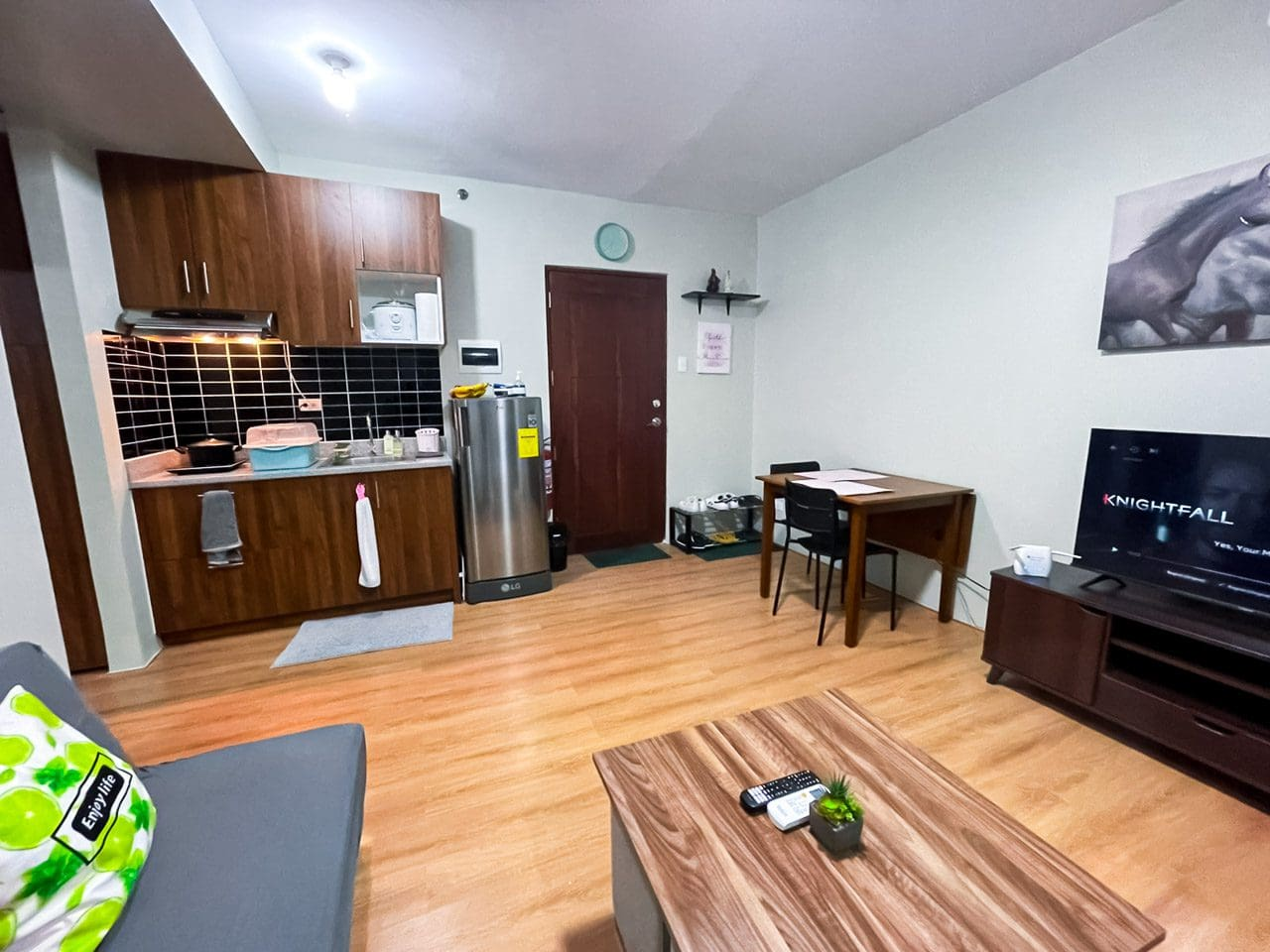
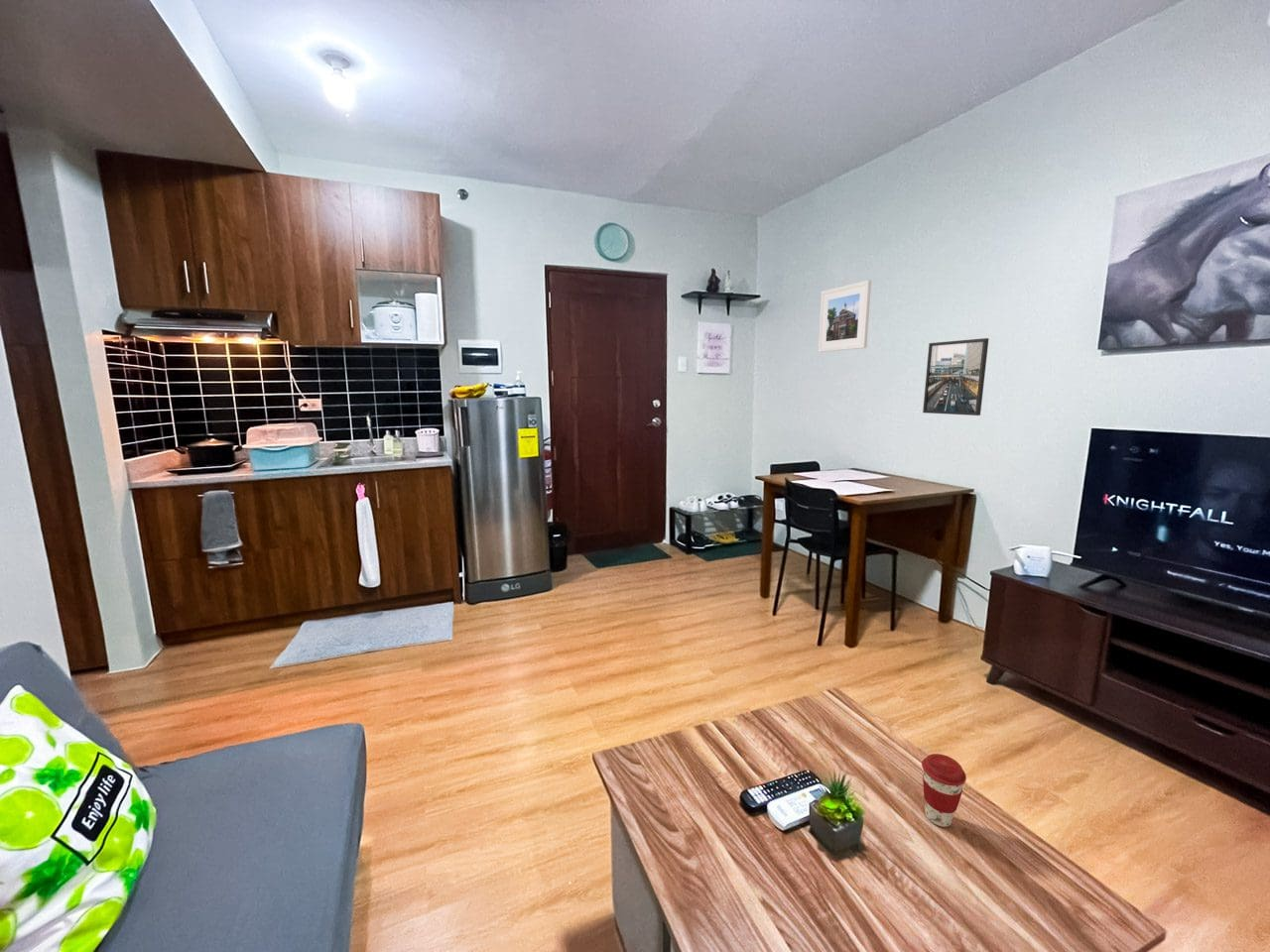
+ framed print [922,337,989,416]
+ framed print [817,279,872,353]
+ coffee cup [921,753,967,828]
